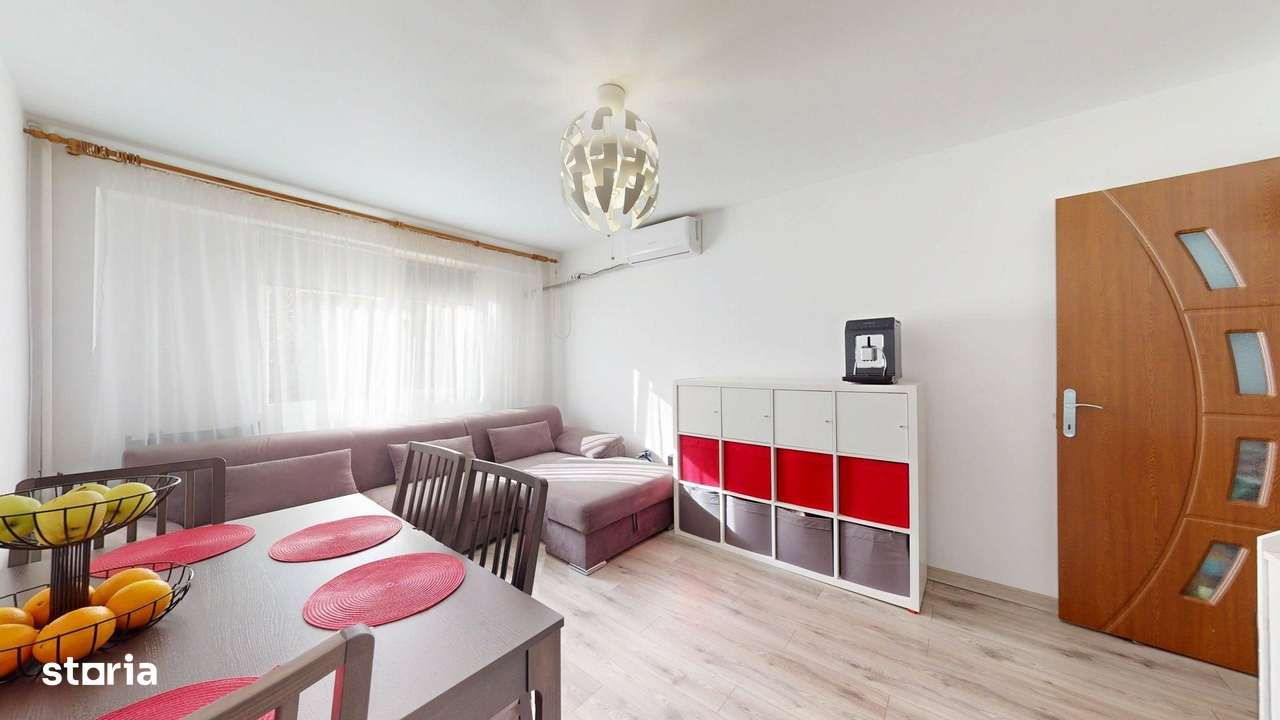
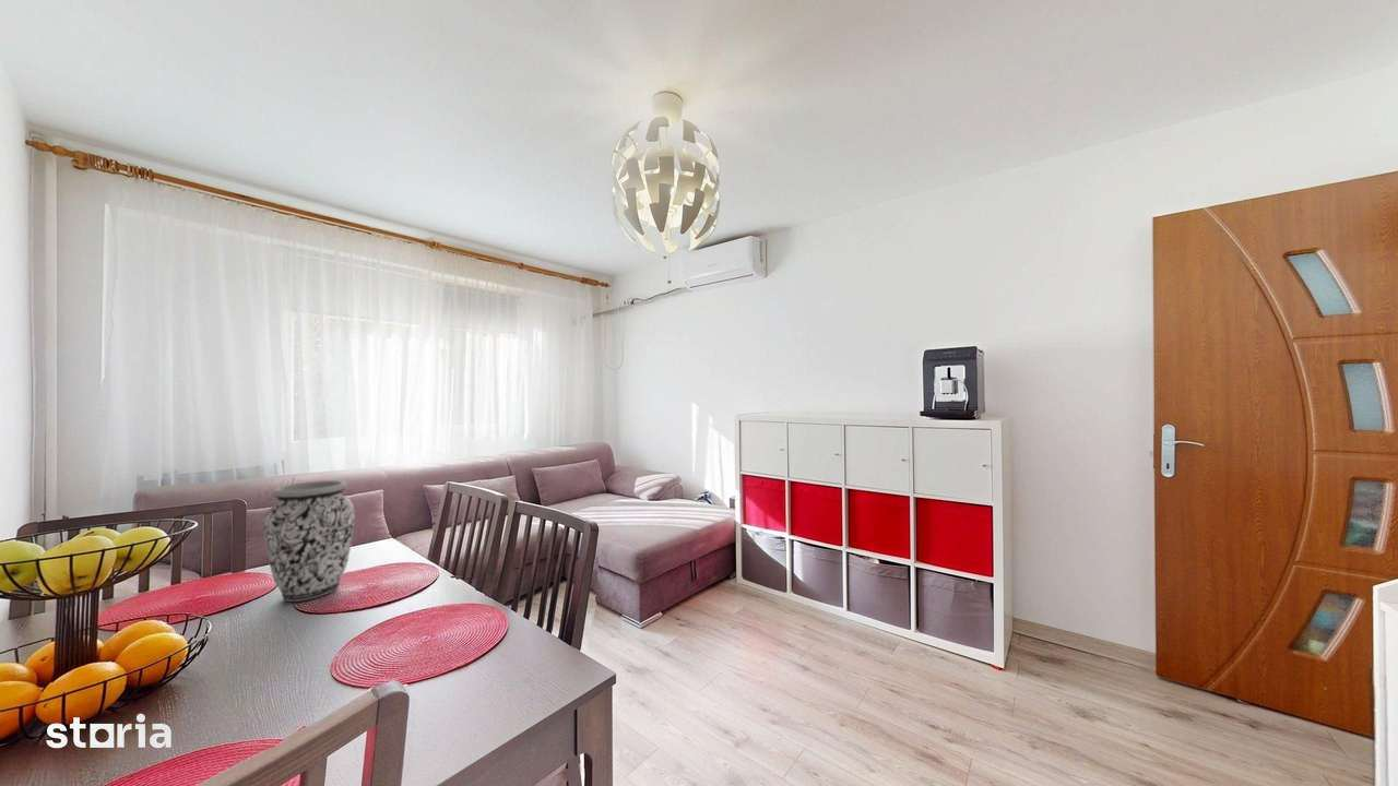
+ vase [262,479,356,603]
